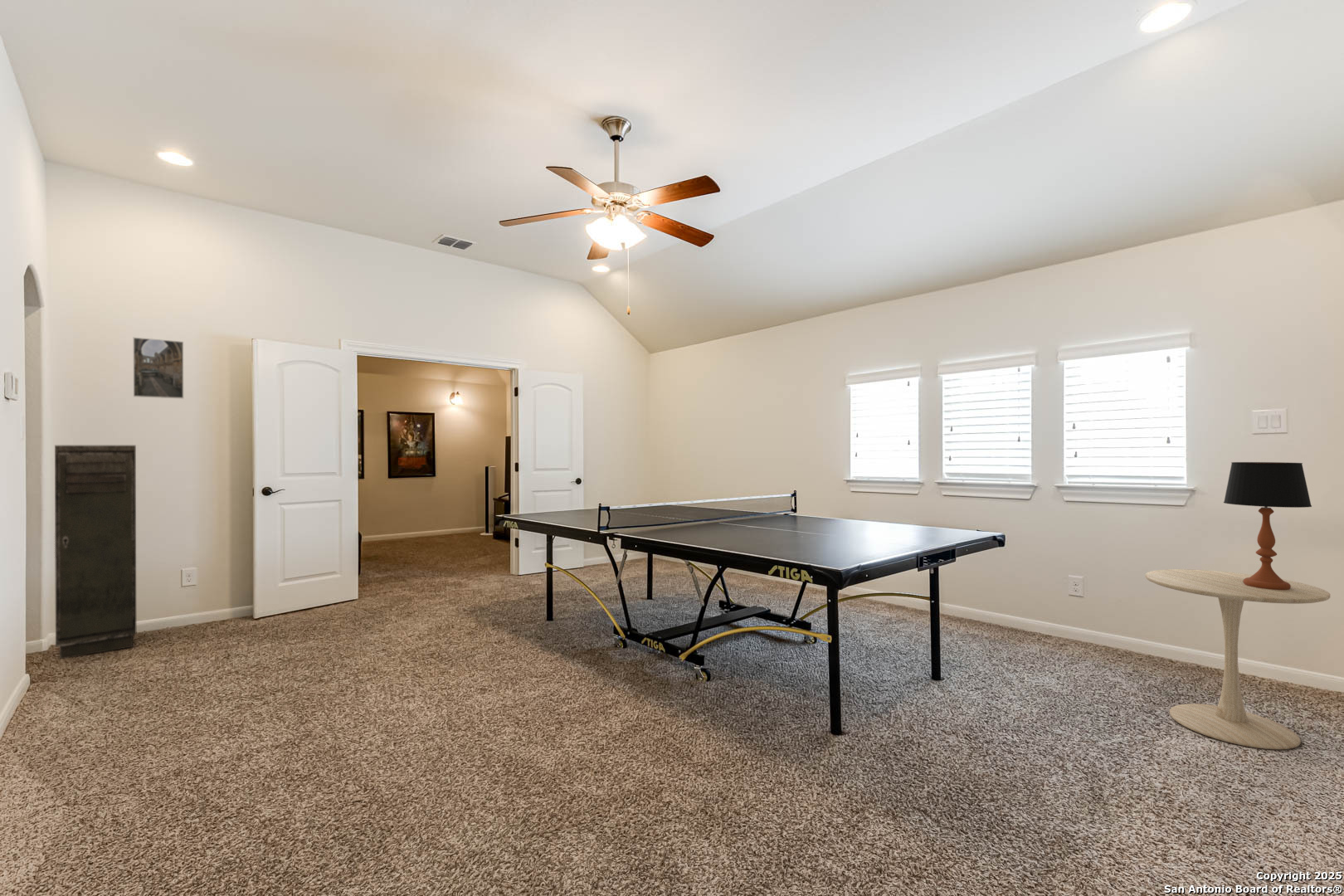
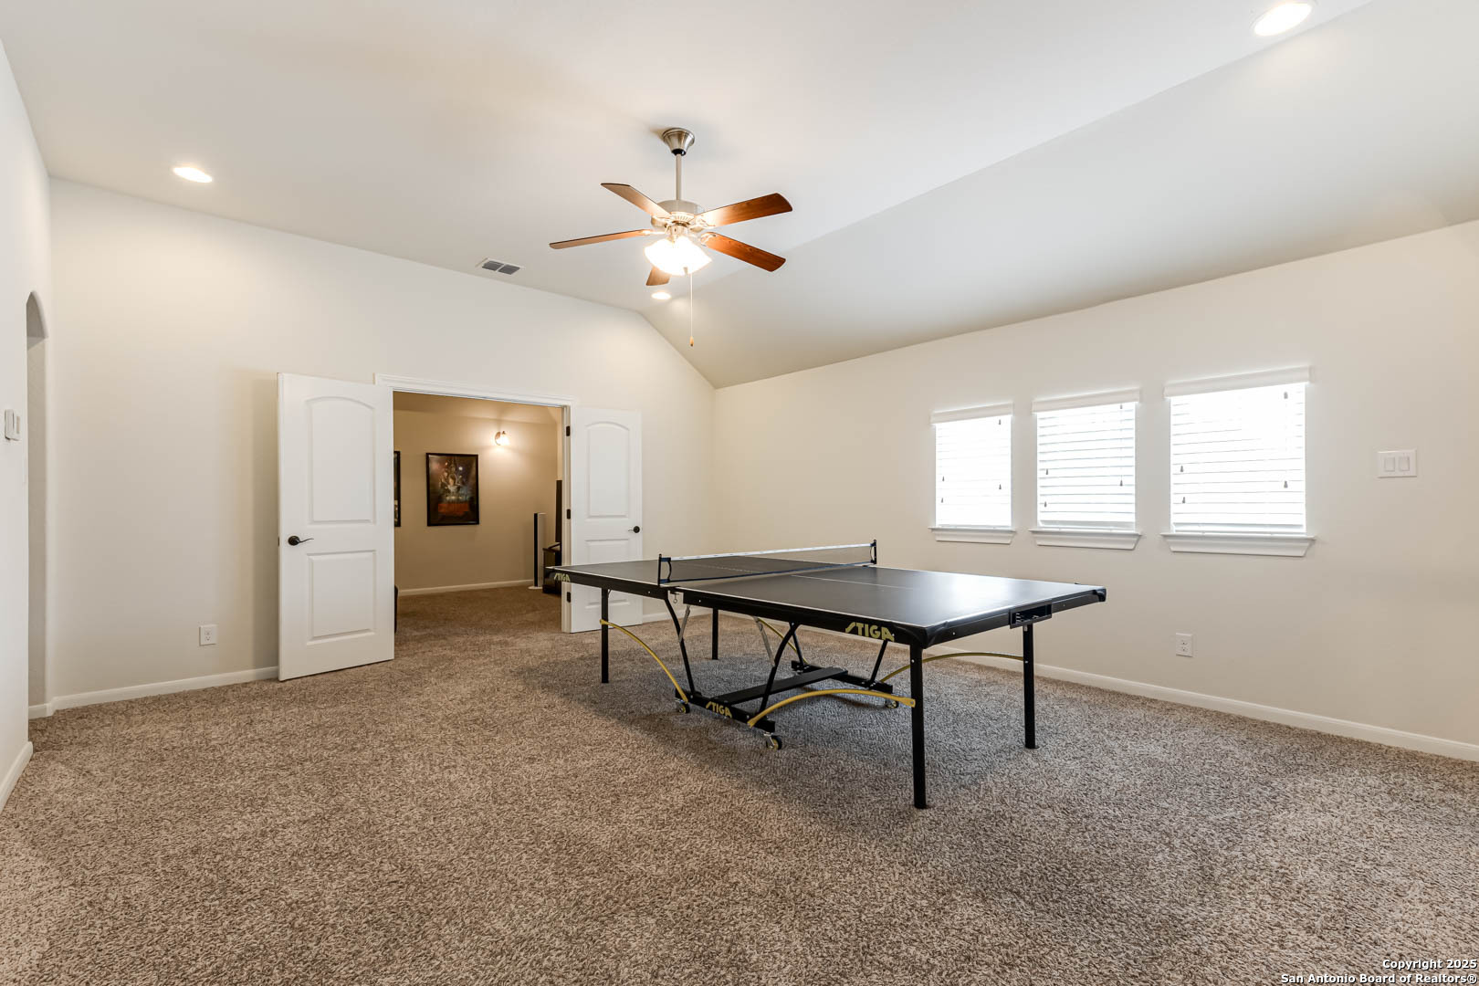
- storage cabinet [54,445,137,660]
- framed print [133,337,184,400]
- table lamp [1223,461,1312,590]
- side table [1144,568,1331,750]
